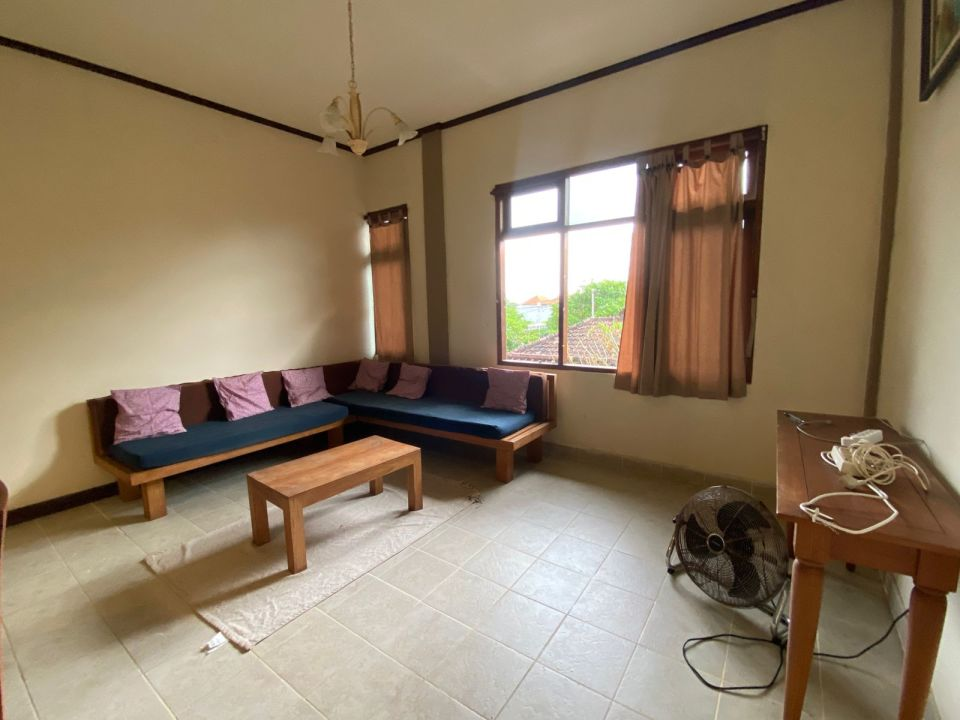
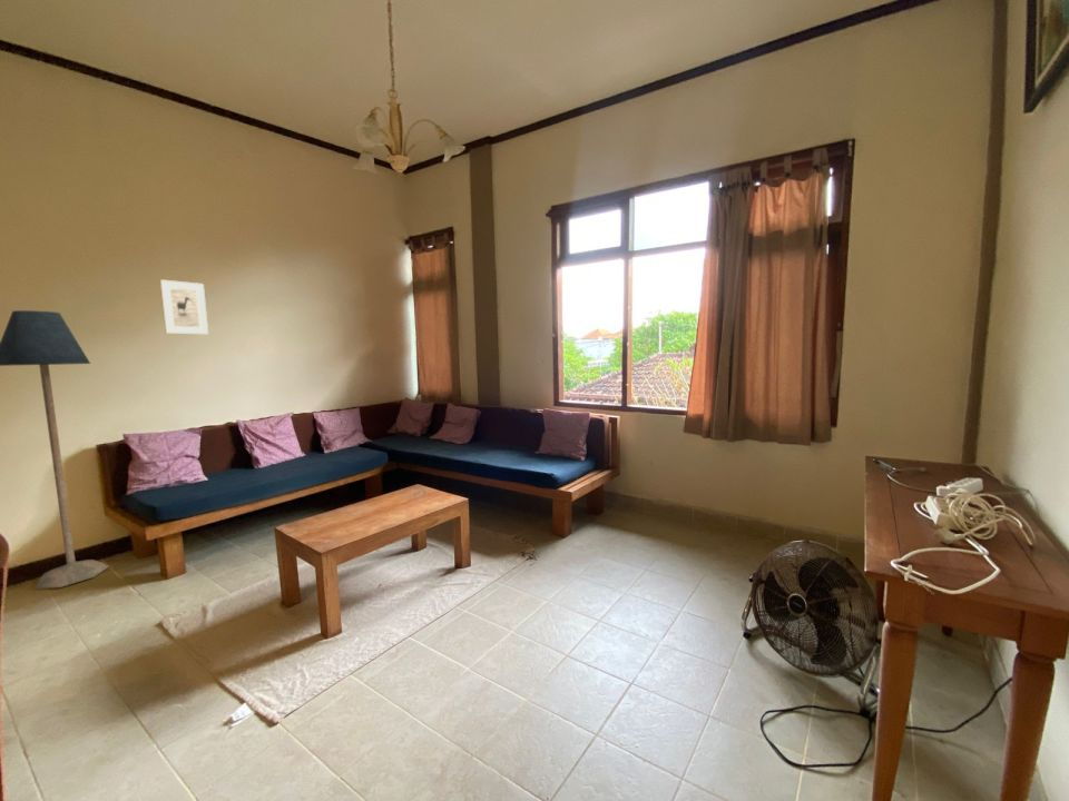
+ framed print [159,278,209,335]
+ floor lamp [0,309,110,590]
